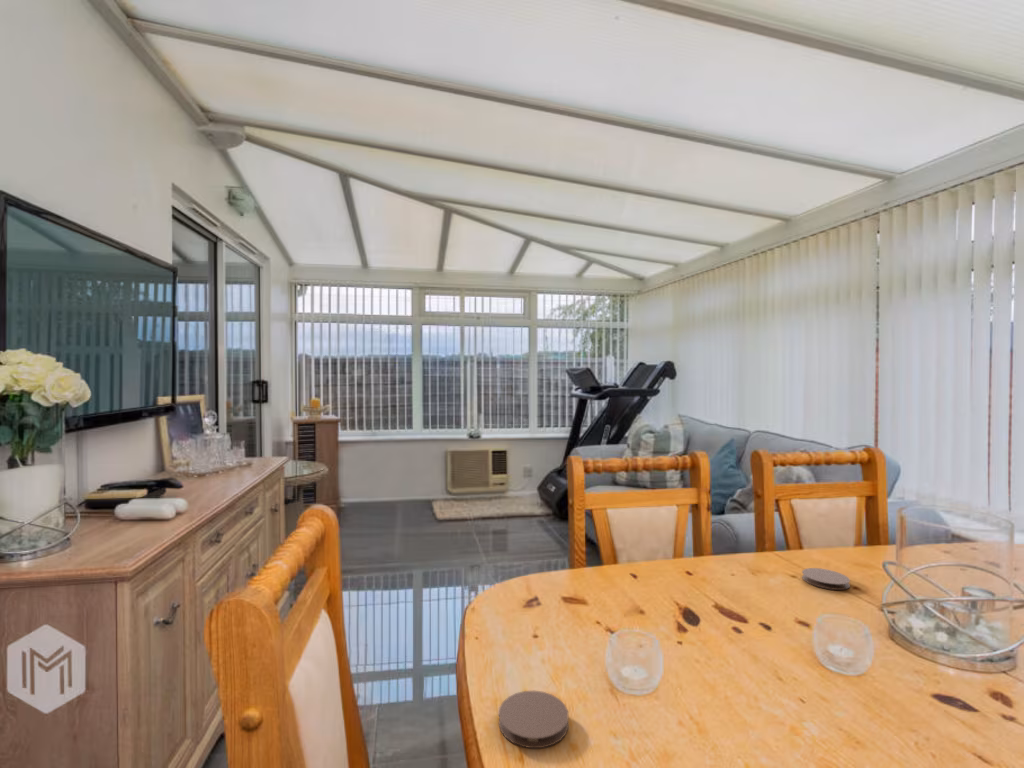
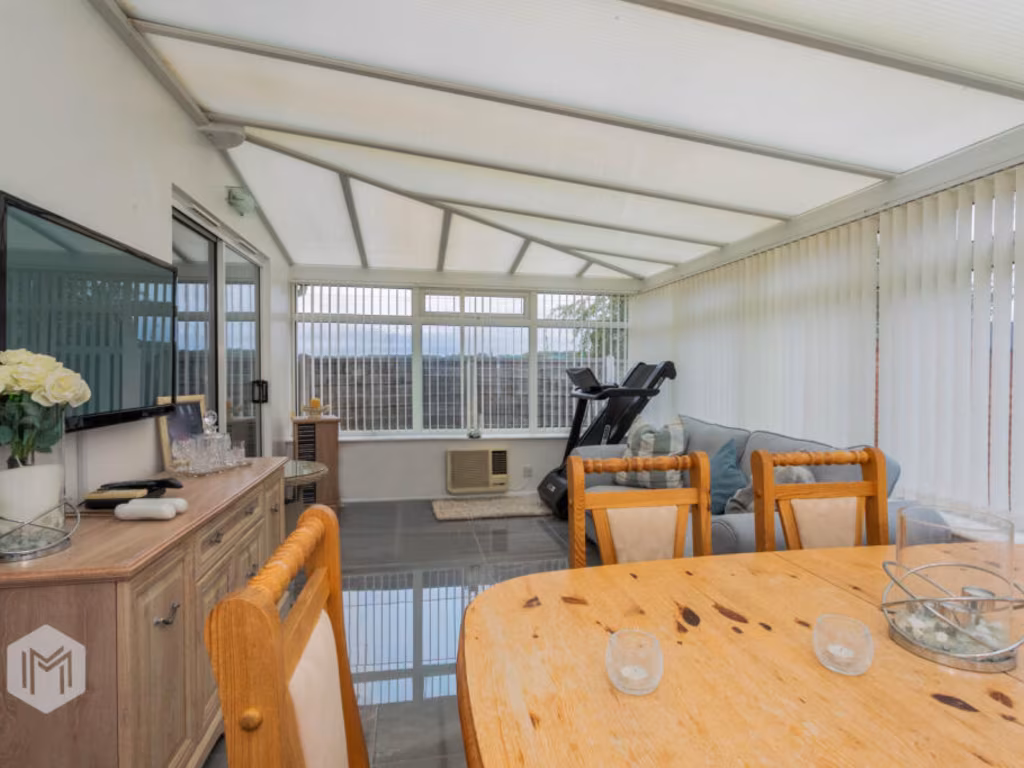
- coaster [801,567,851,591]
- coaster [498,690,570,749]
